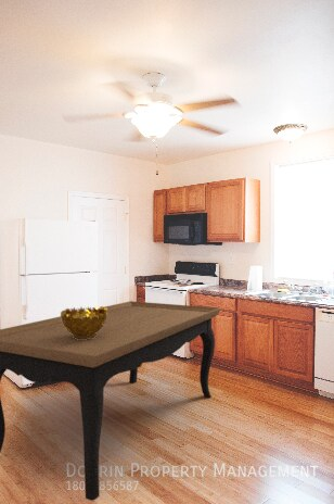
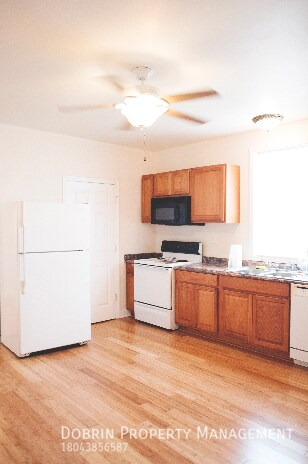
- decorative bowl [60,305,107,340]
- dining table [0,300,221,502]
